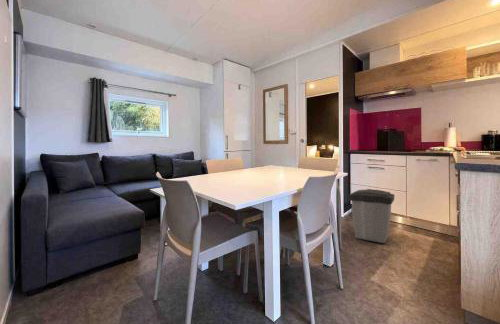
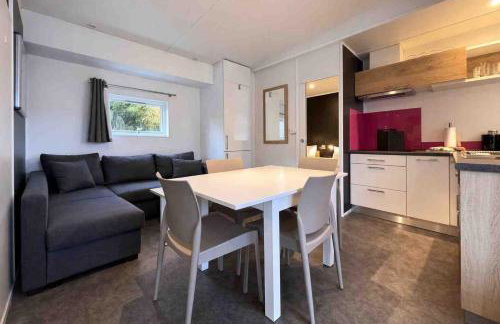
- trash can [348,188,395,244]
